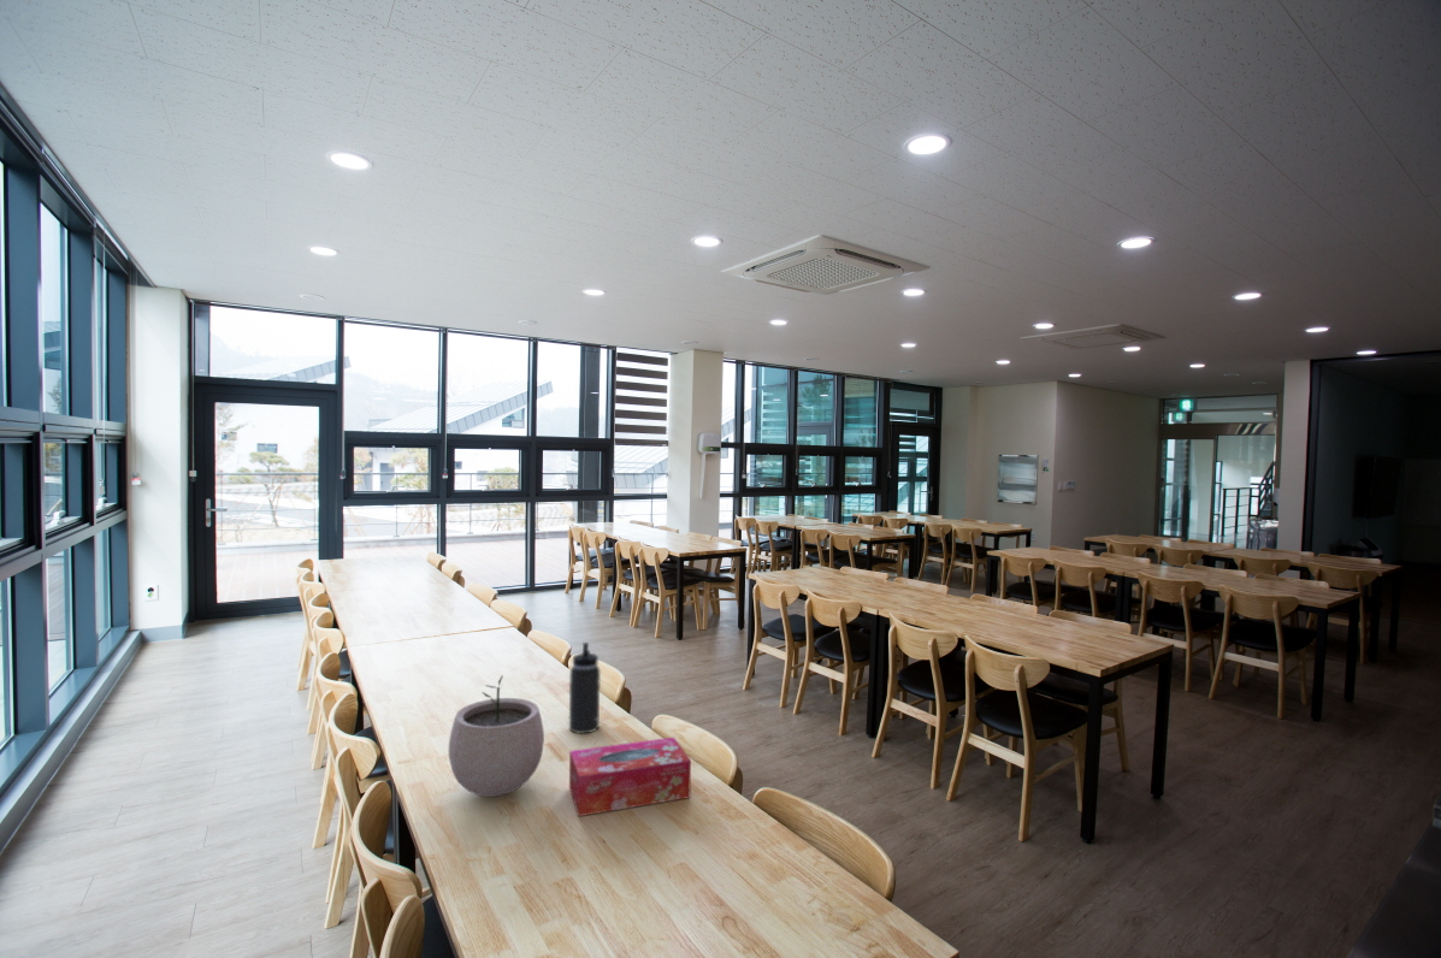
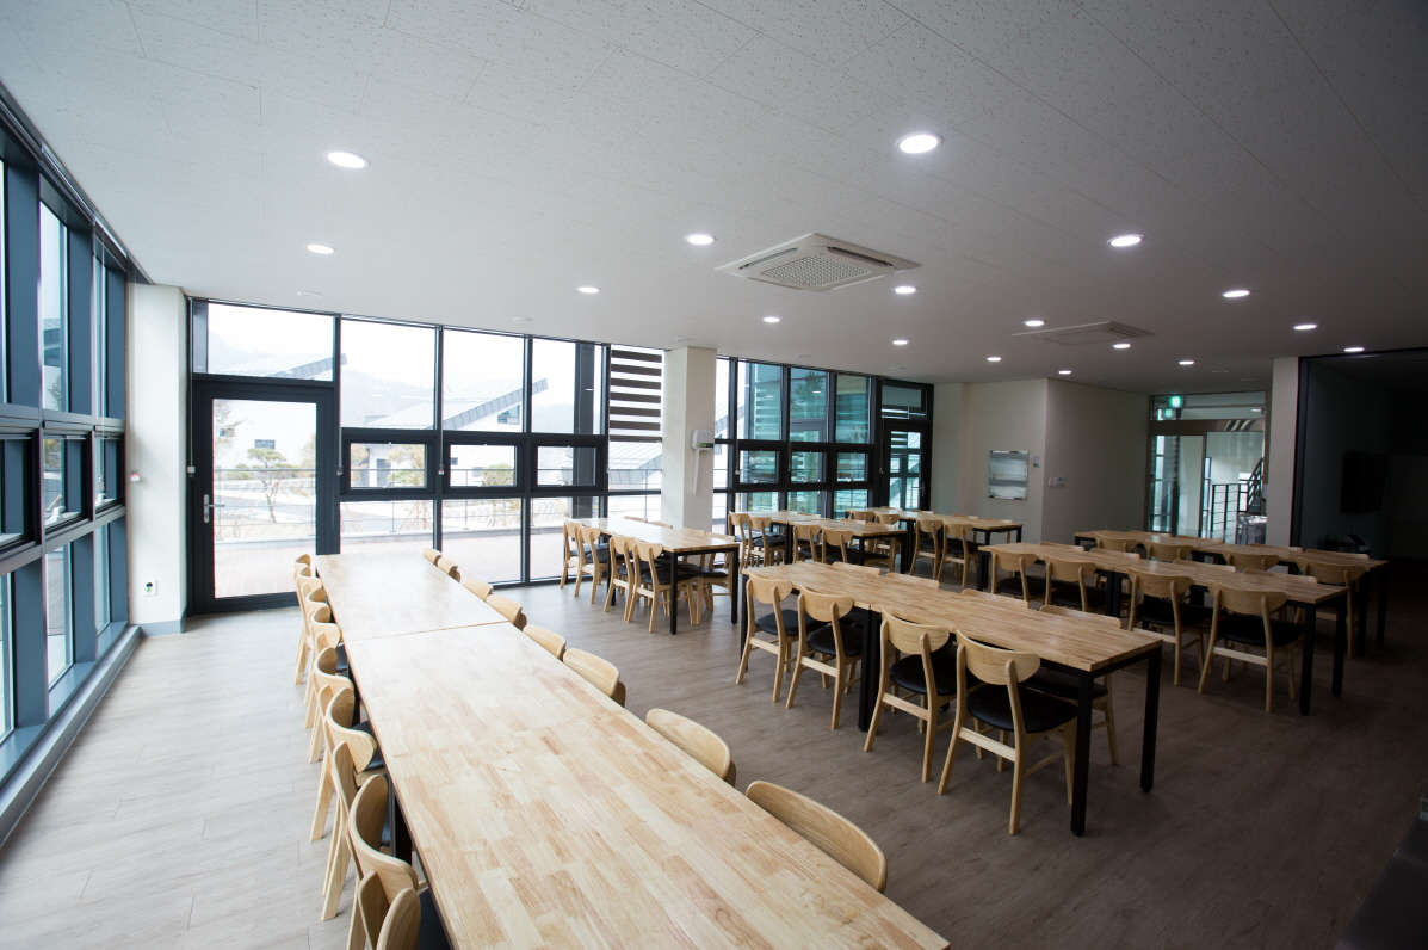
- thermos bottle [568,641,602,734]
- plant pot [448,674,545,798]
- tissue box [568,737,692,817]
